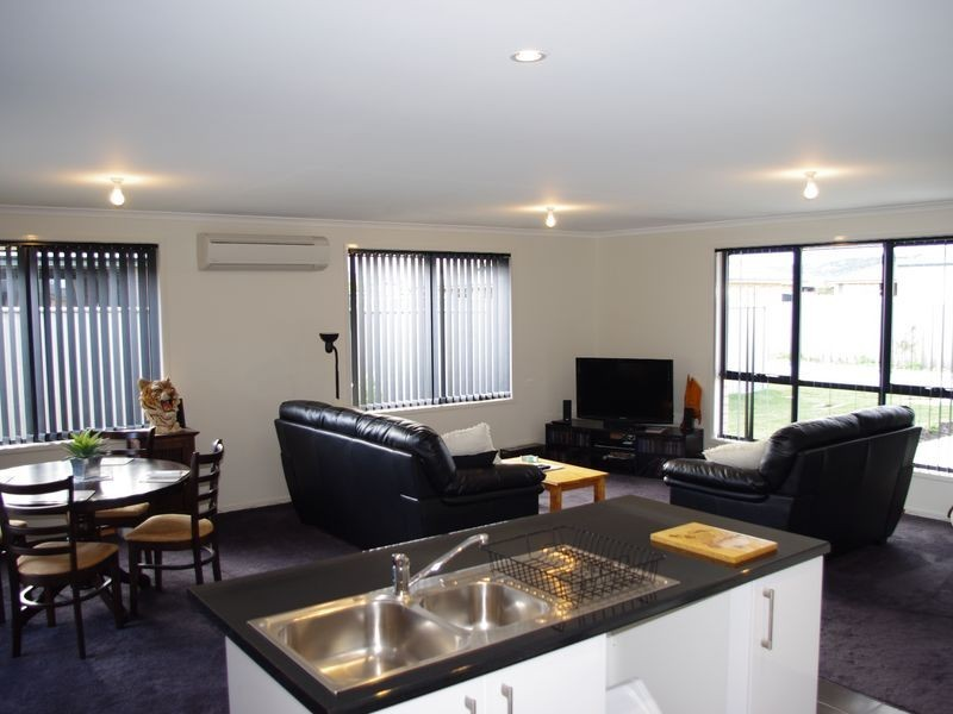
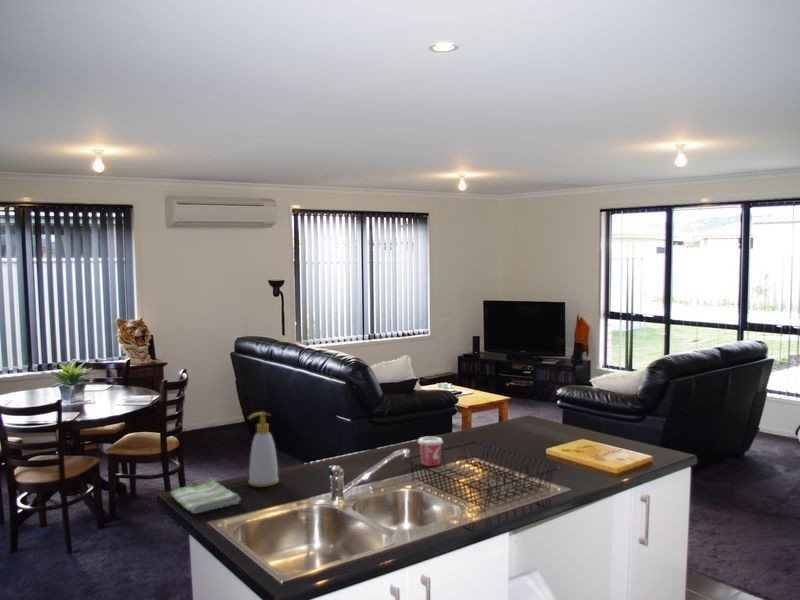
+ dish towel [169,480,242,514]
+ cup [417,436,444,467]
+ soap bottle [247,411,280,488]
